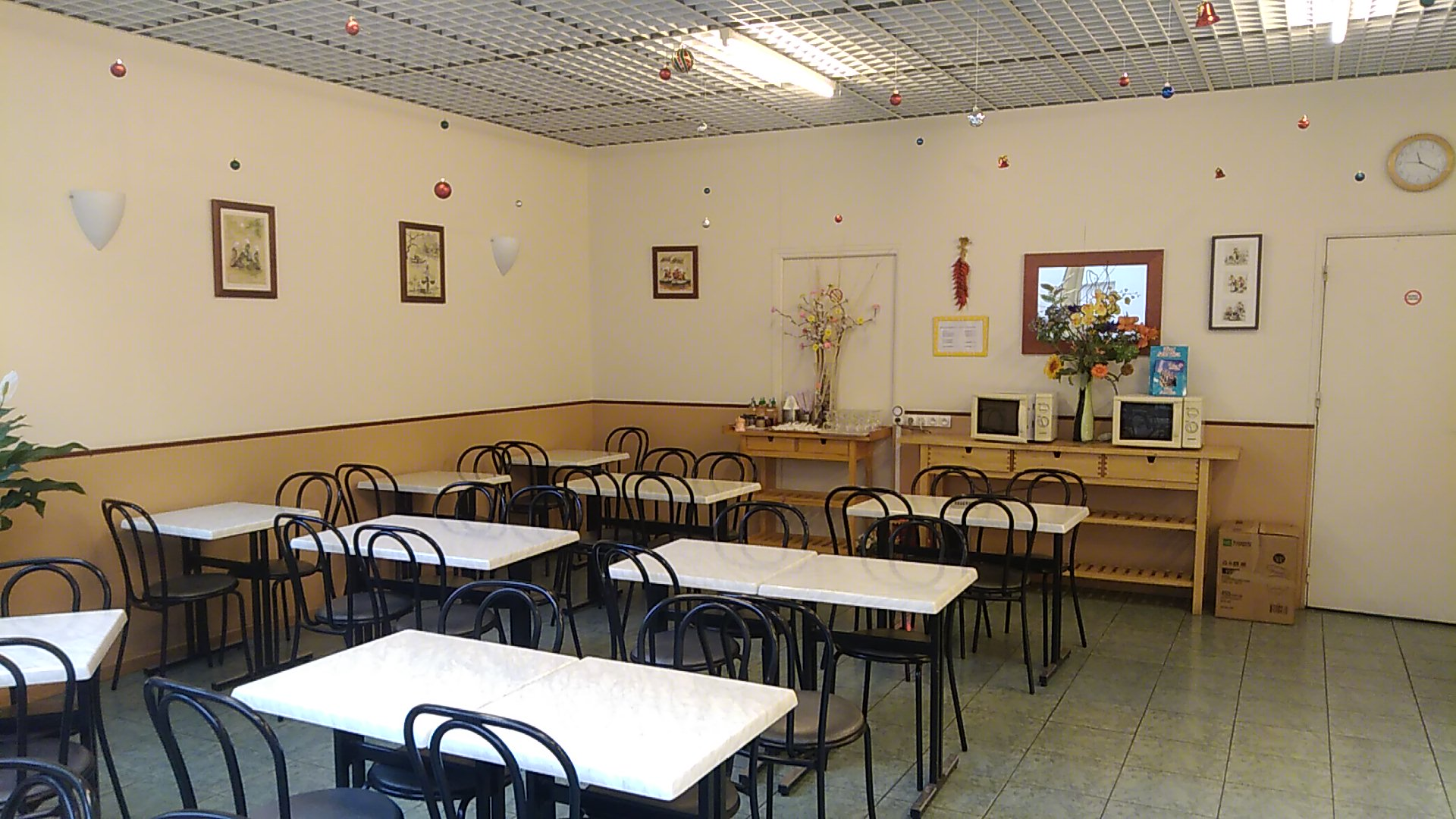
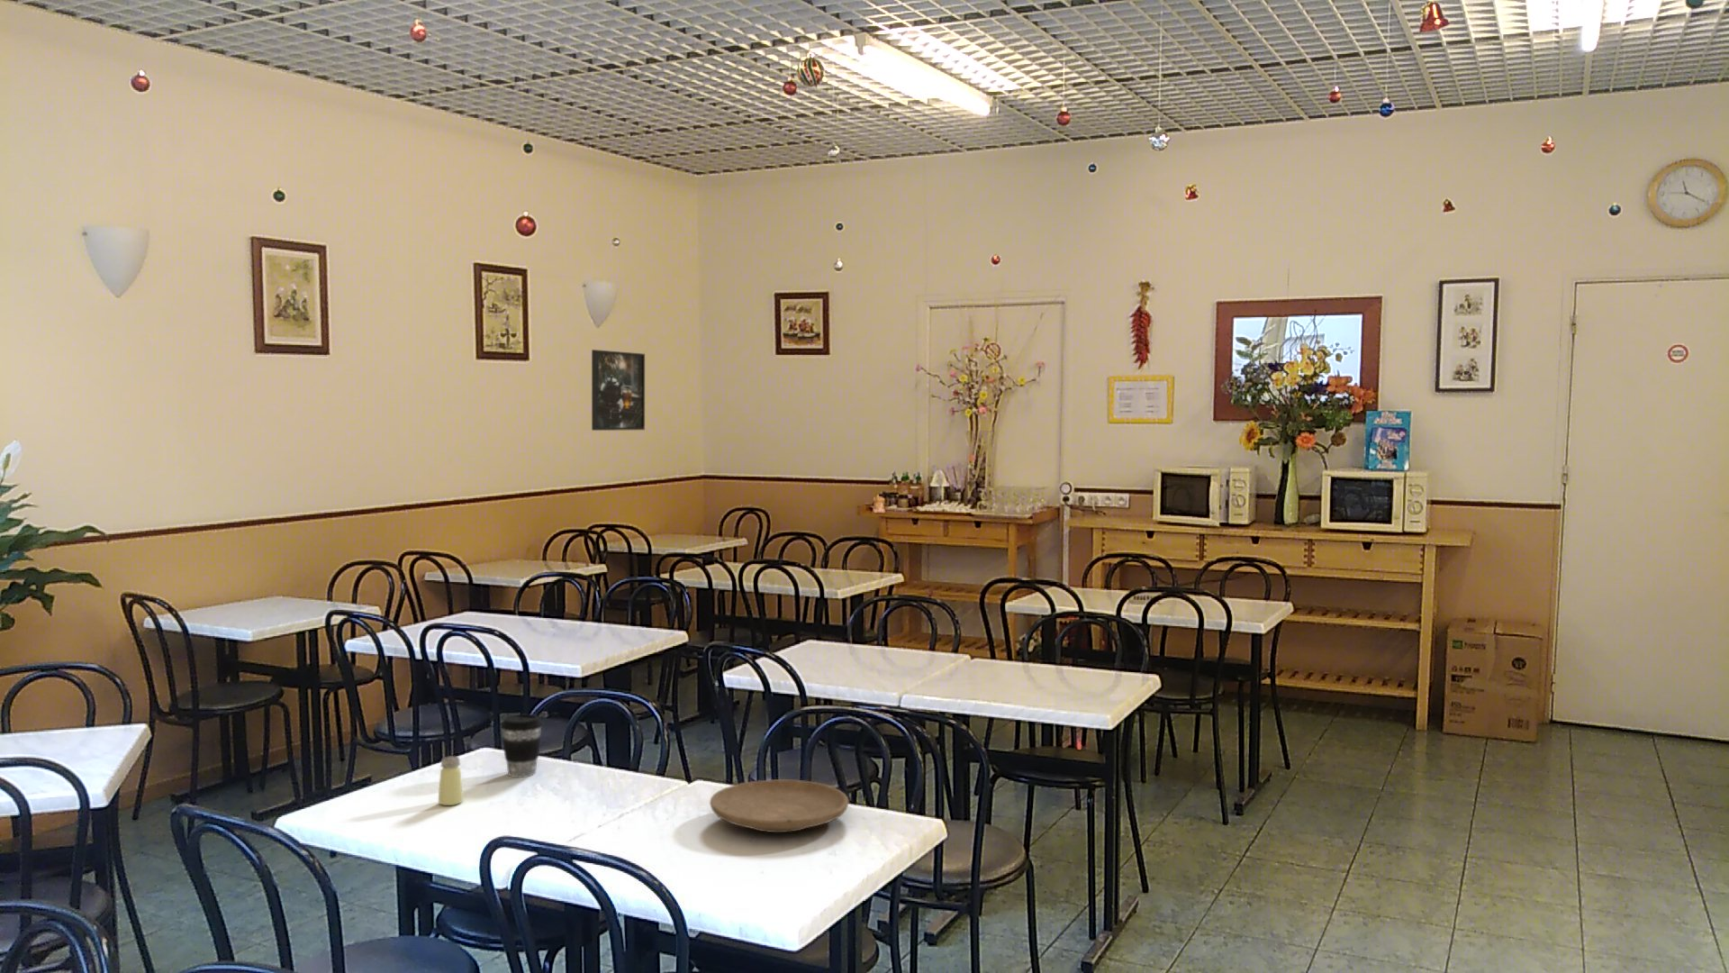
+ plate [709,778,850,833]
+ coffee cup [500,714,543,778]
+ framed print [590,348,646,431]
+ saltshaker [438,754,464,807]
